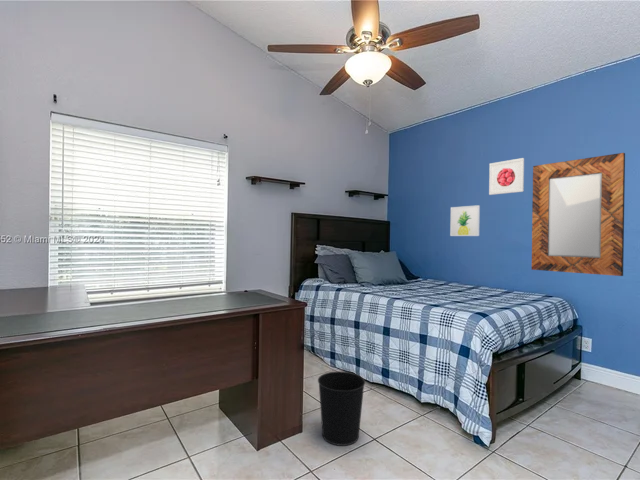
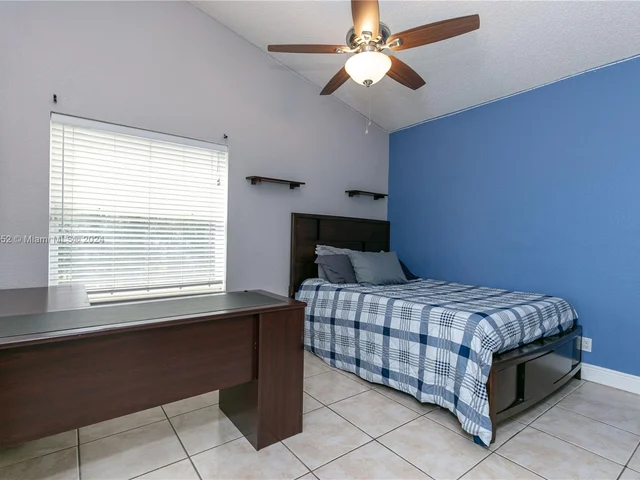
- wastebasket [317,370,366,447]
- wall art [449,204,481,237]
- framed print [488,157,525,196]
- home mirror [531,152,626,277]
